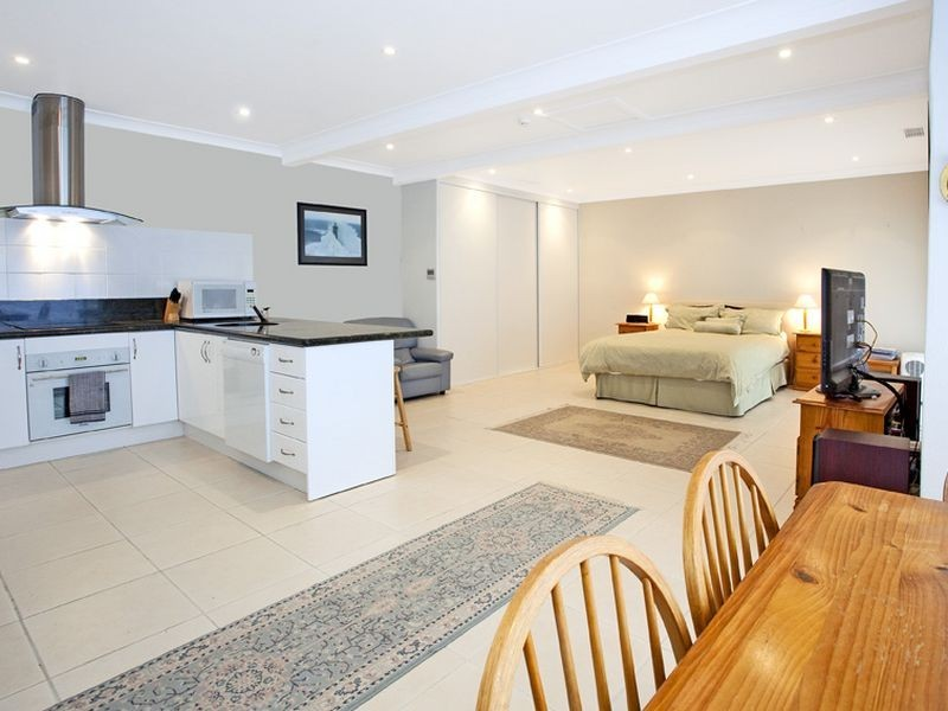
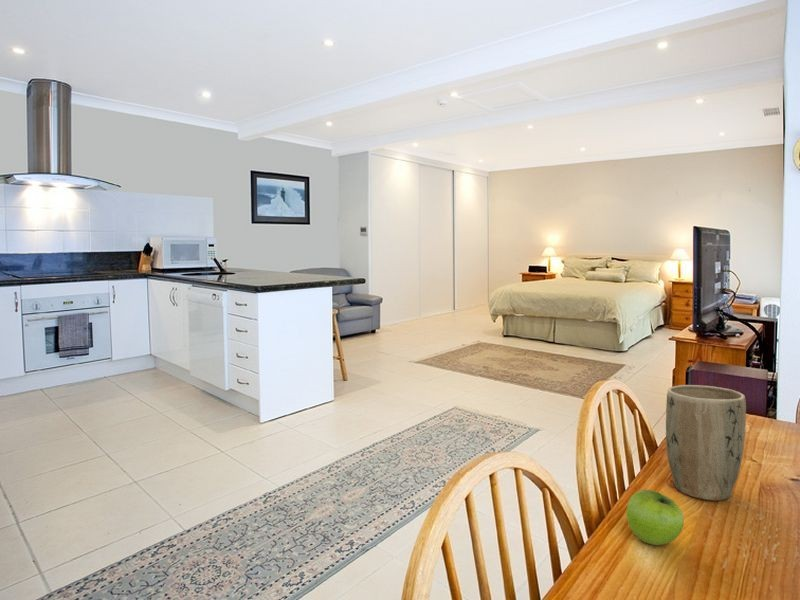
+ fruit [625,488,685,546]
+ plant pot [665,384,747,502]
